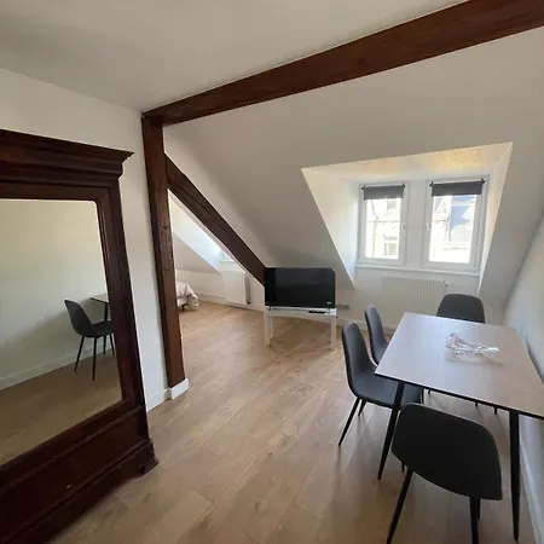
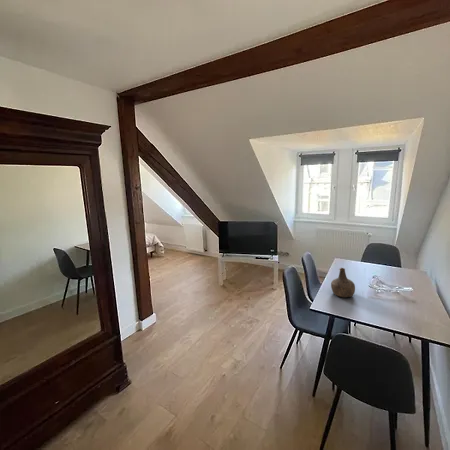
+ bottle [330,267,356,298]
